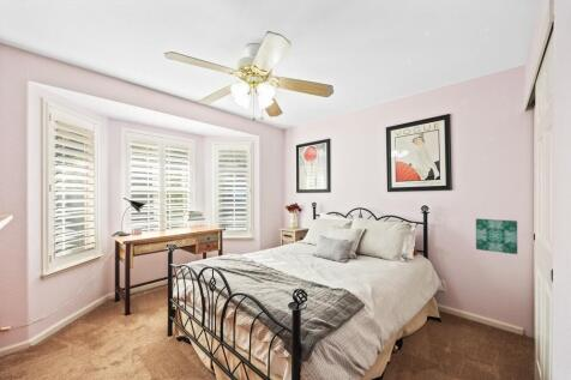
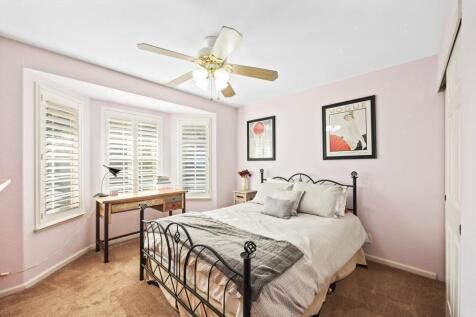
- wall art [475,217,518,255]
